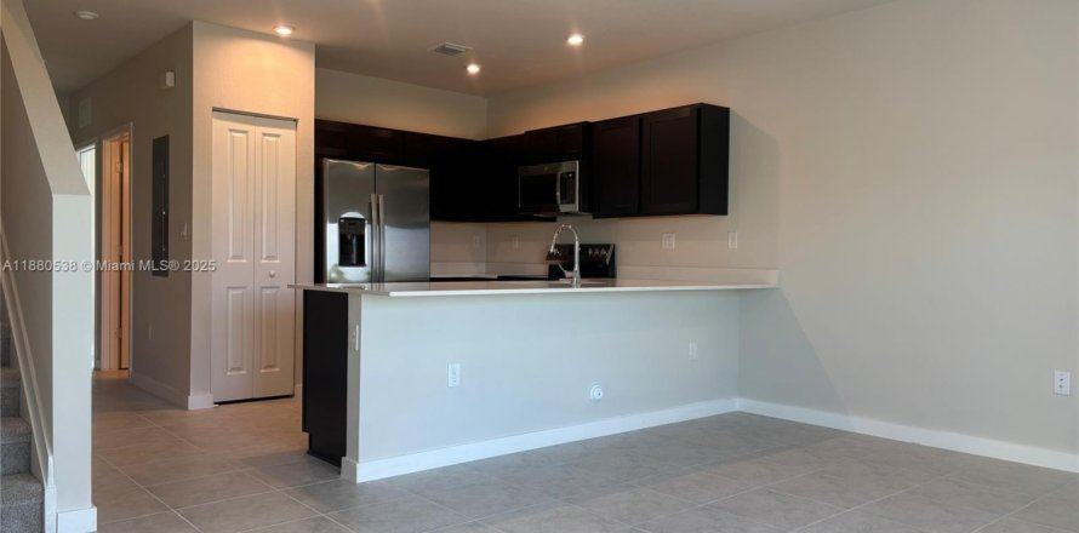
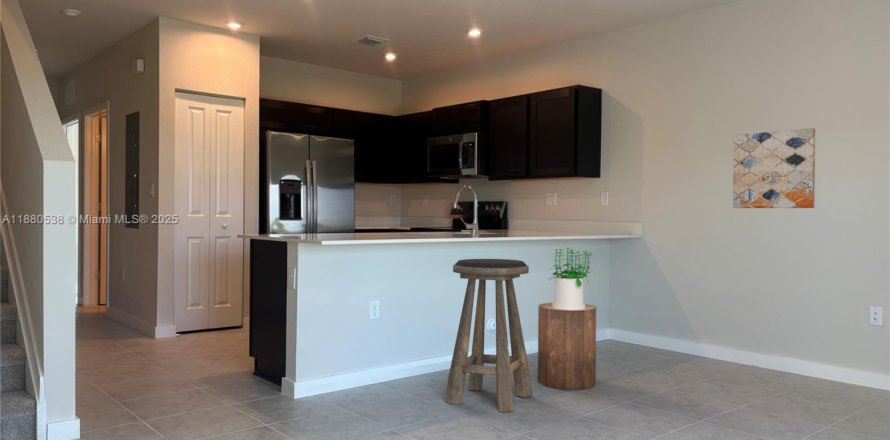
+ wall art [732,127,816,209]
+ stool [444,258,533,413]
+ potted plant [547,247,596,310]
+ stool [537,302,597,391]
